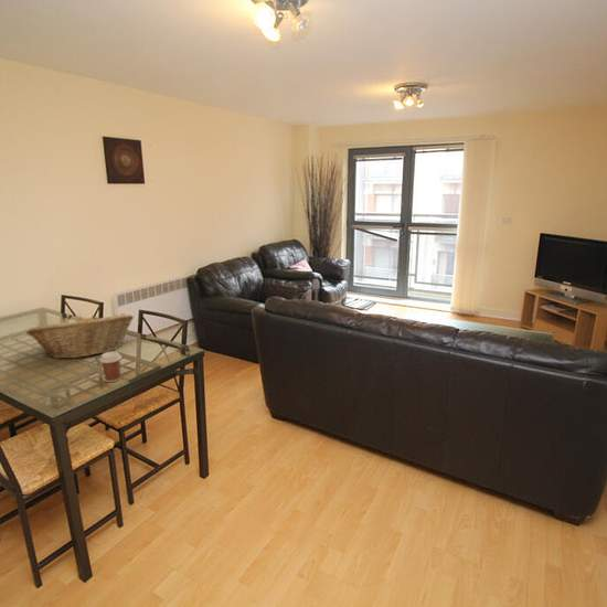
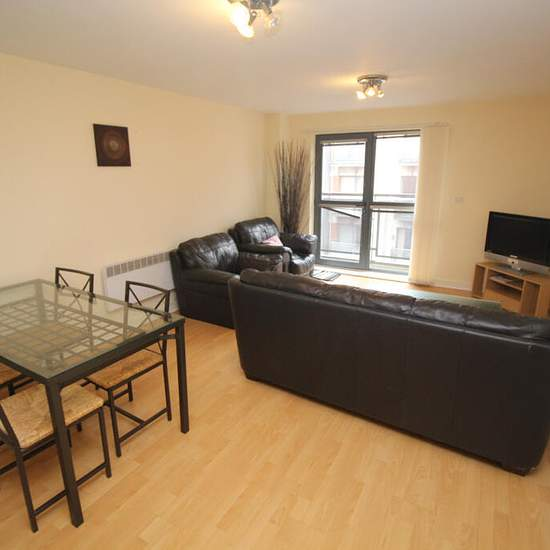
- coffee cup [98,351,123,383]
- fruit basket [25,312,135,360]
